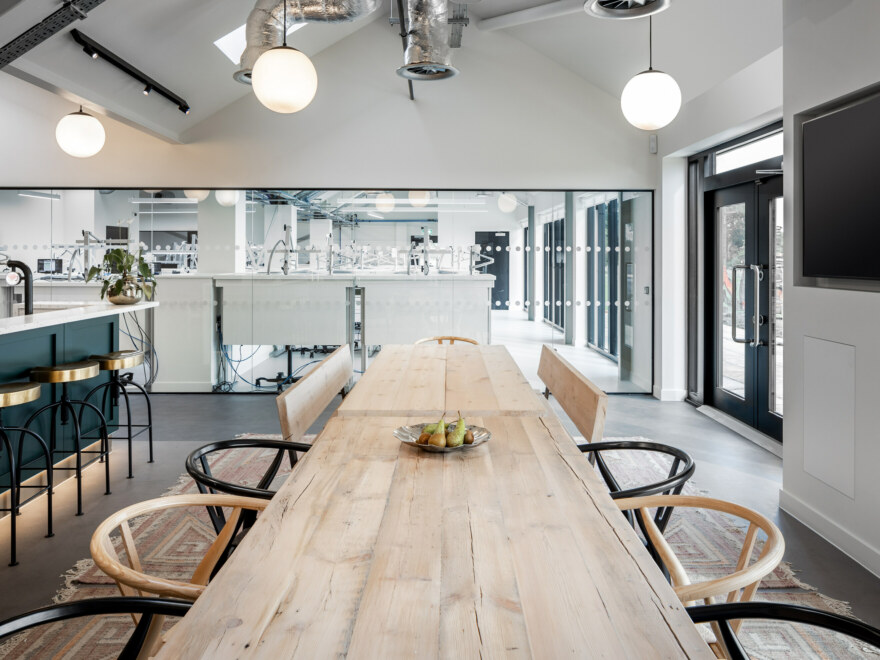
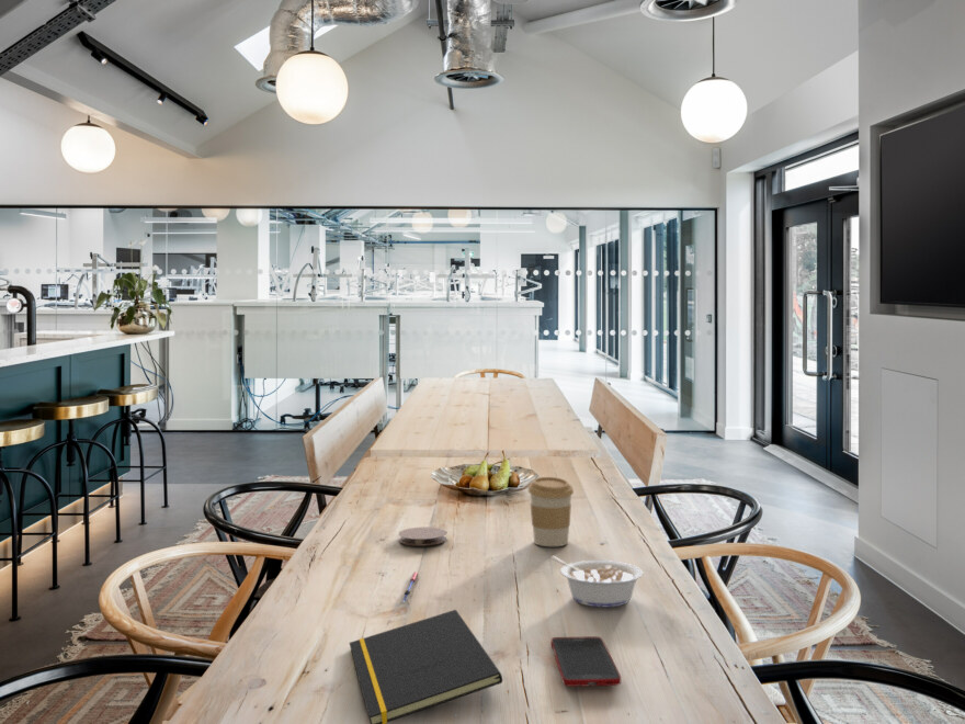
+ cell phone [550,635,622,688]
+ pen [399,570,419,604]
+ coaster [398,527,447,546]
+ coffee cup [527,476,575,547]
+ notepad [349,609,503,724]
+ legume [549,555,644,608]
